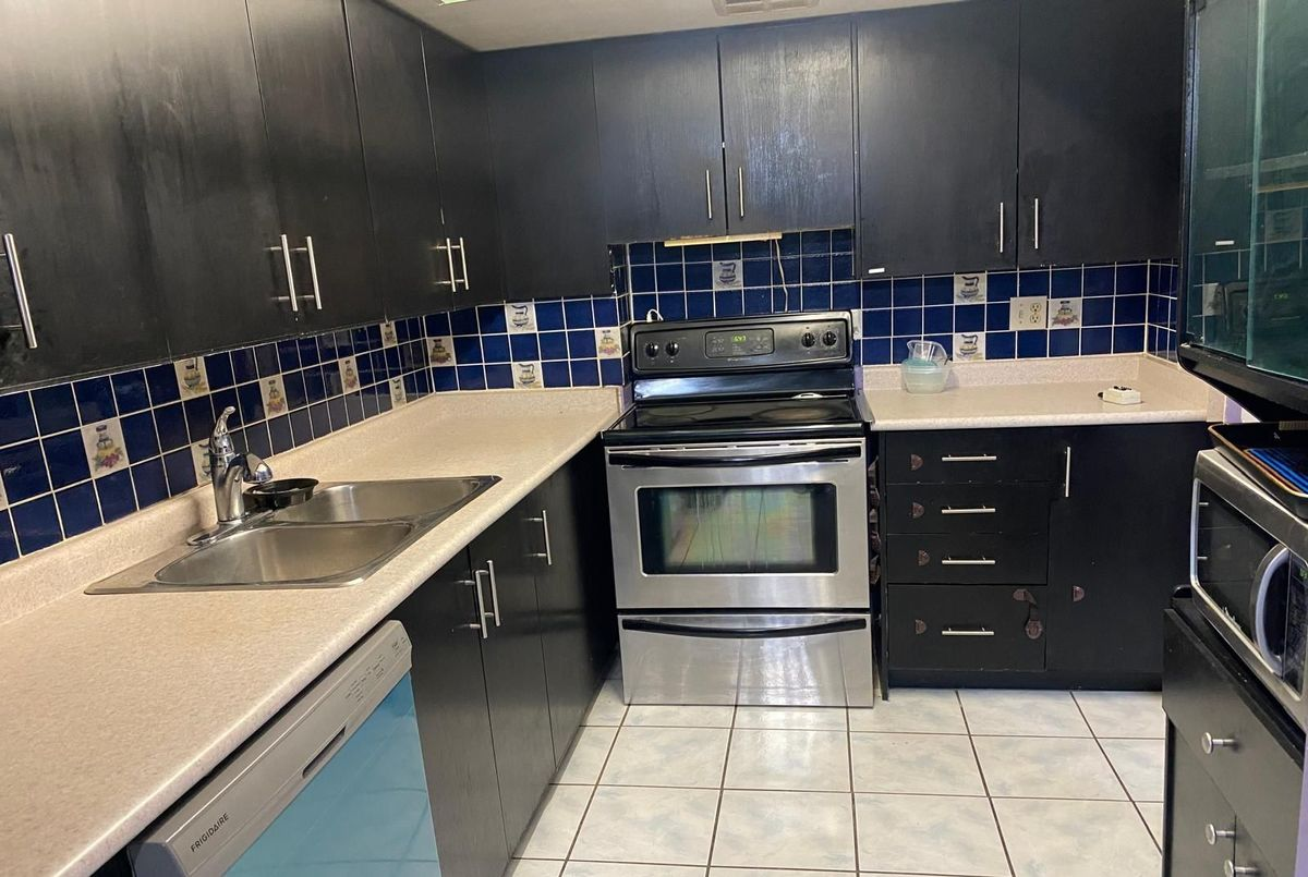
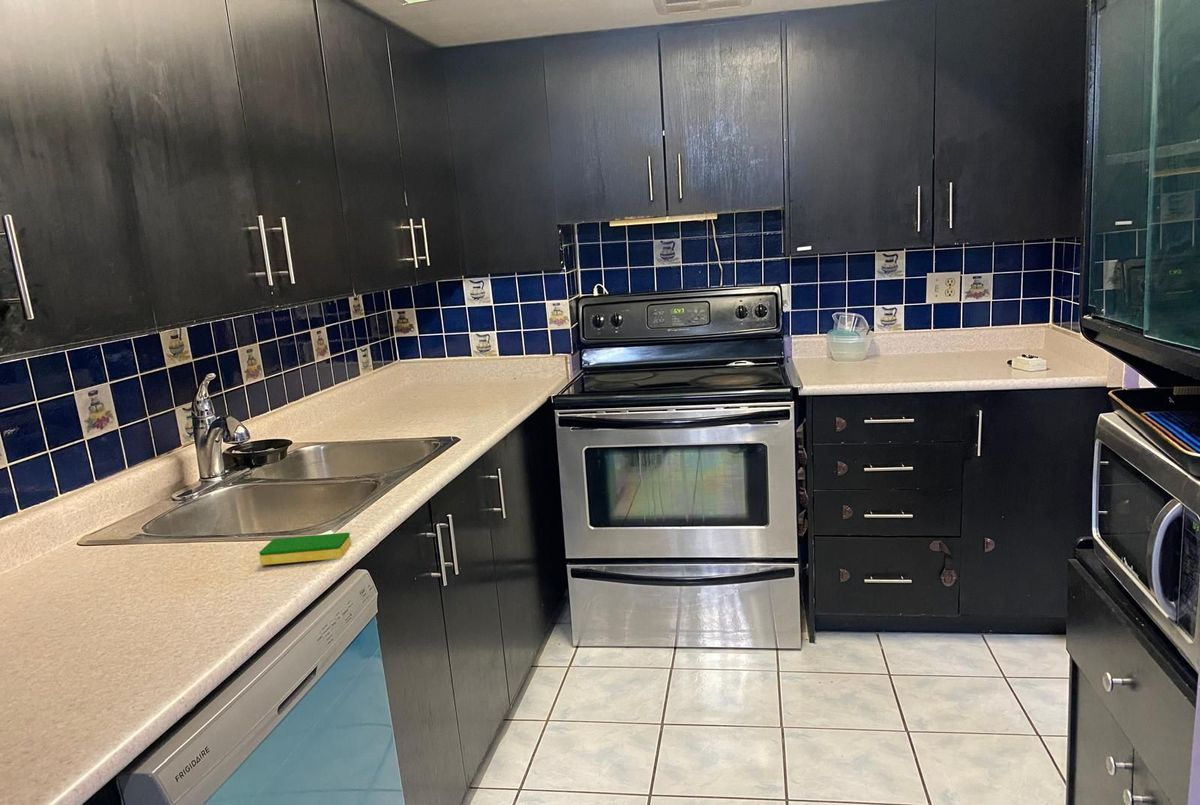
+ dish sponge [258,532,352,566]
